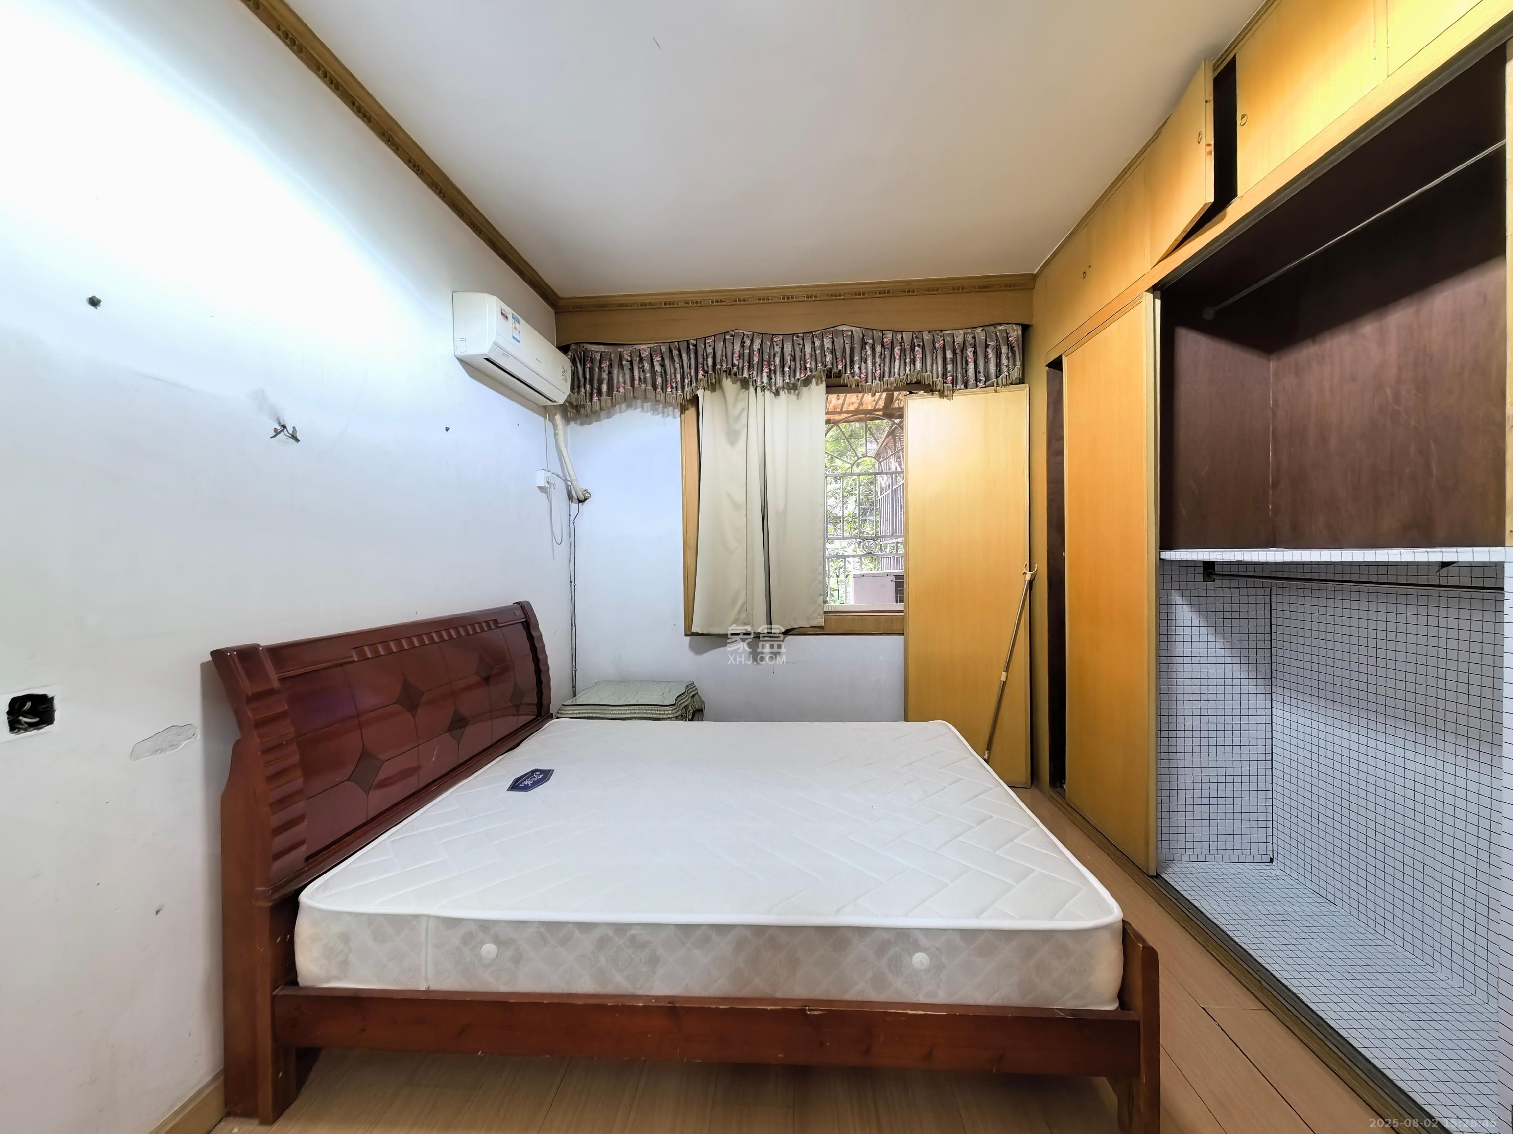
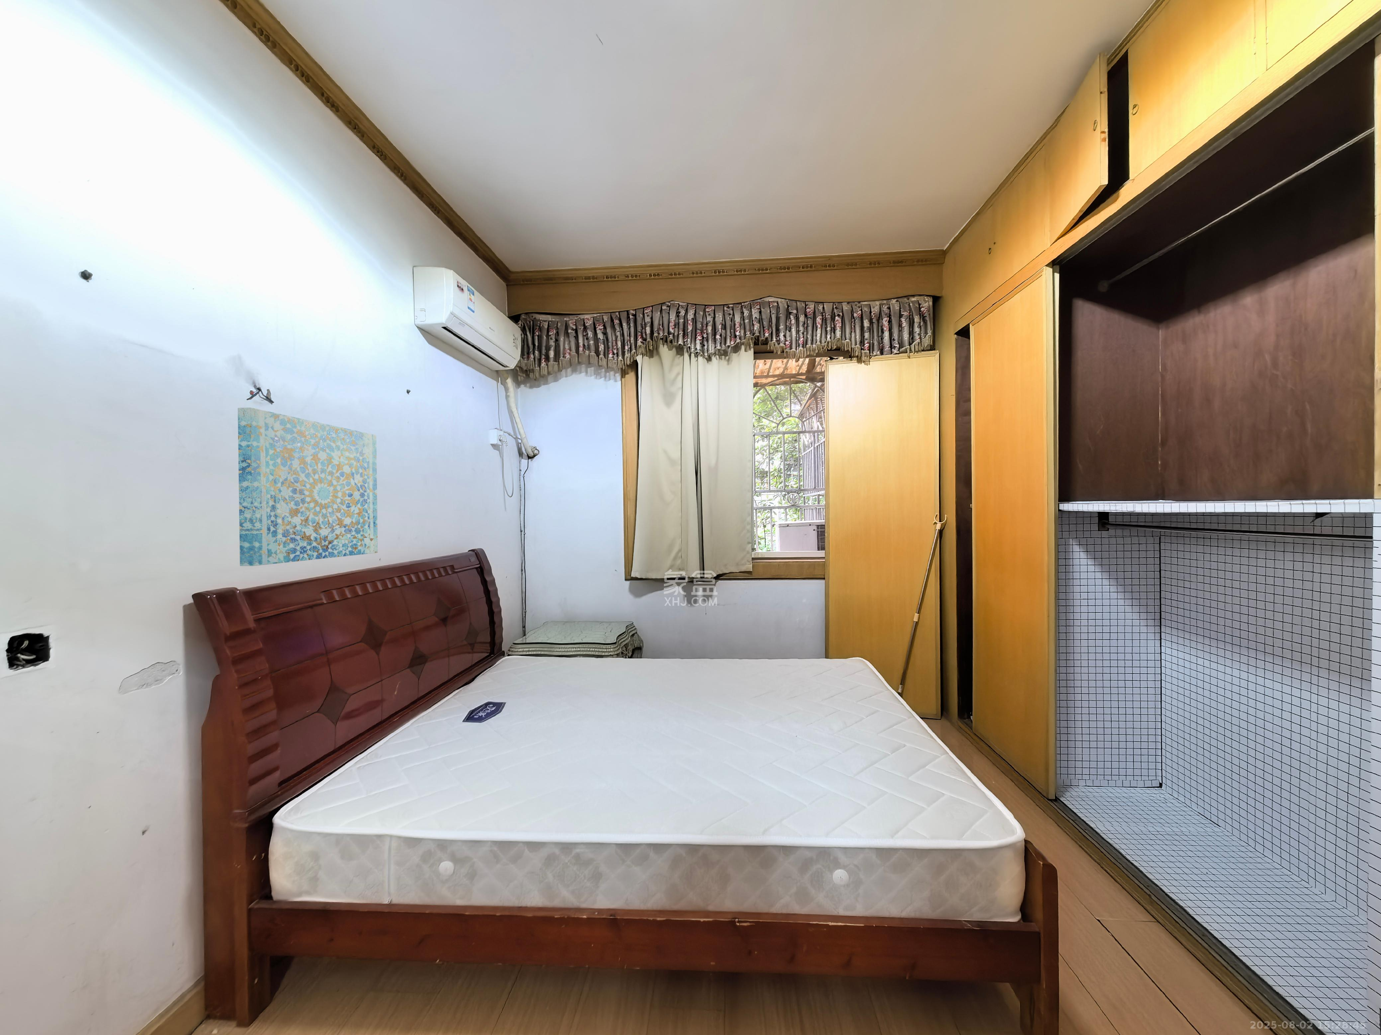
+ wall art [237,407,378,566]
